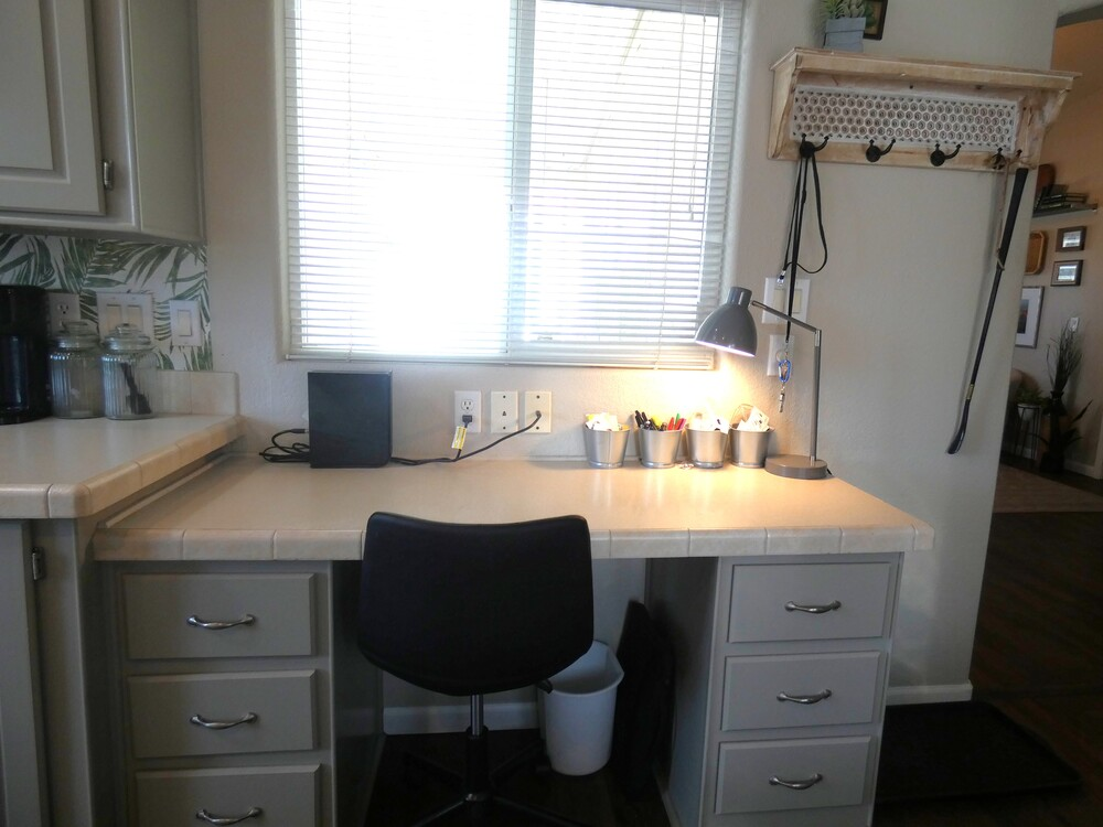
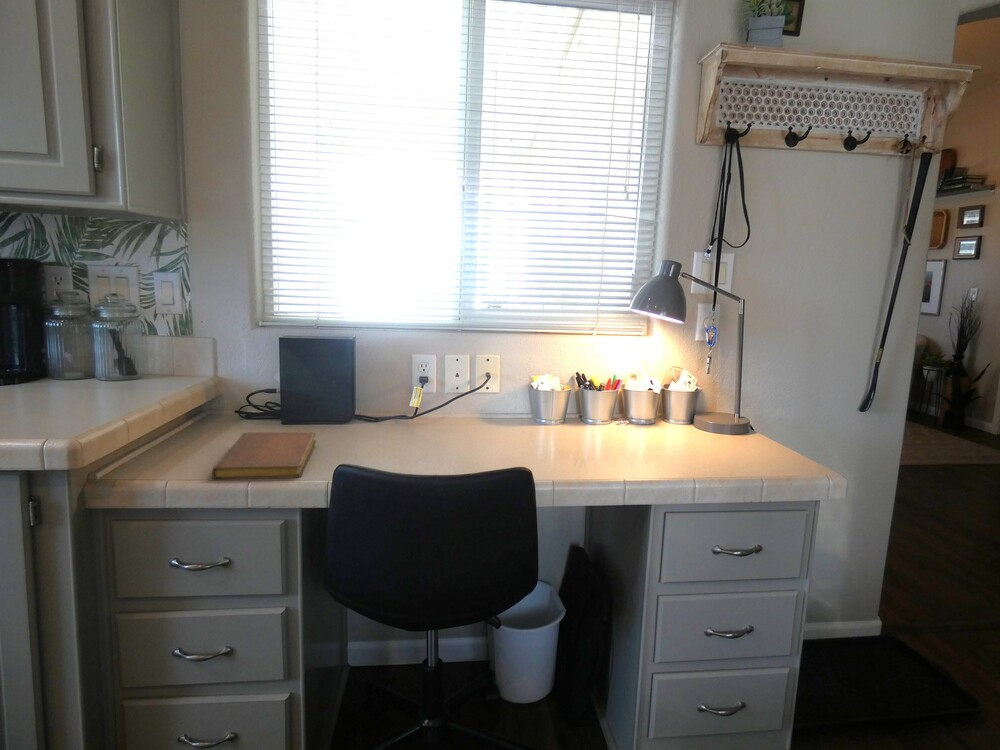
+ notebook [211,431,317,480]
